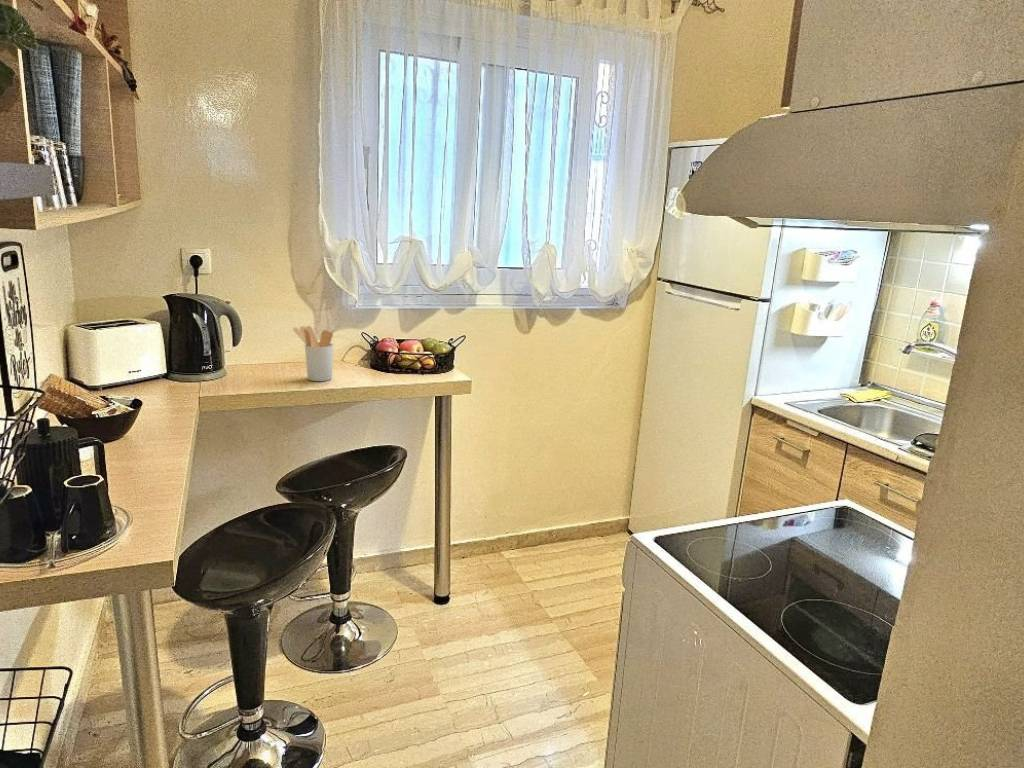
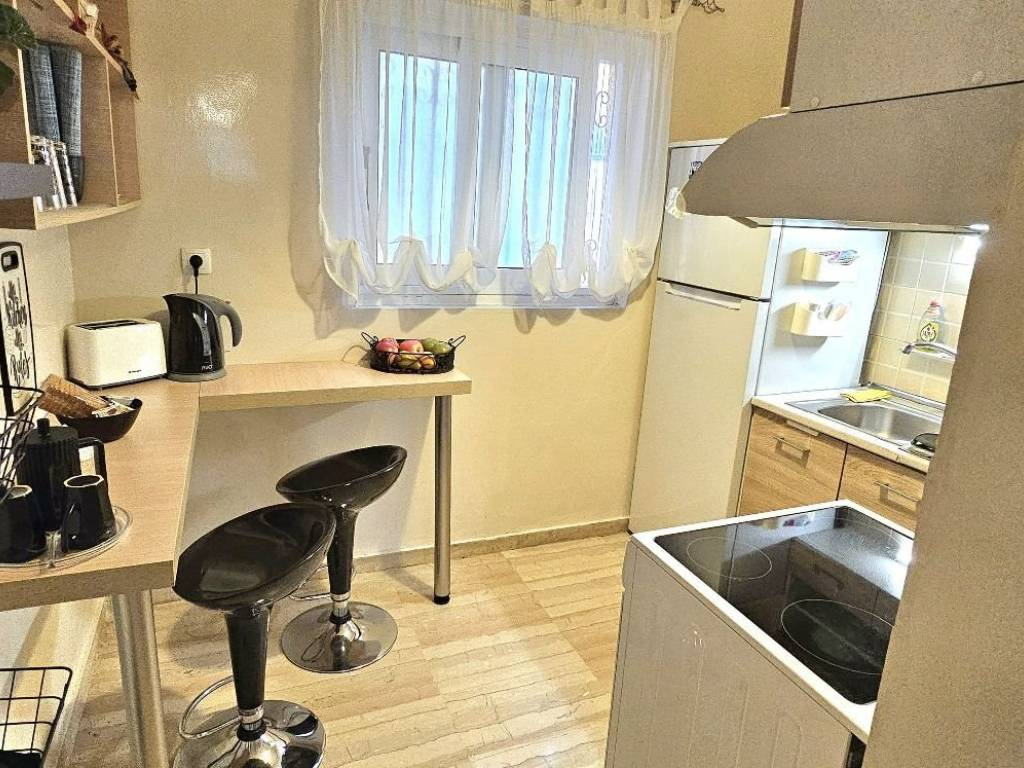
- utensil holder [292,325,335,382]
